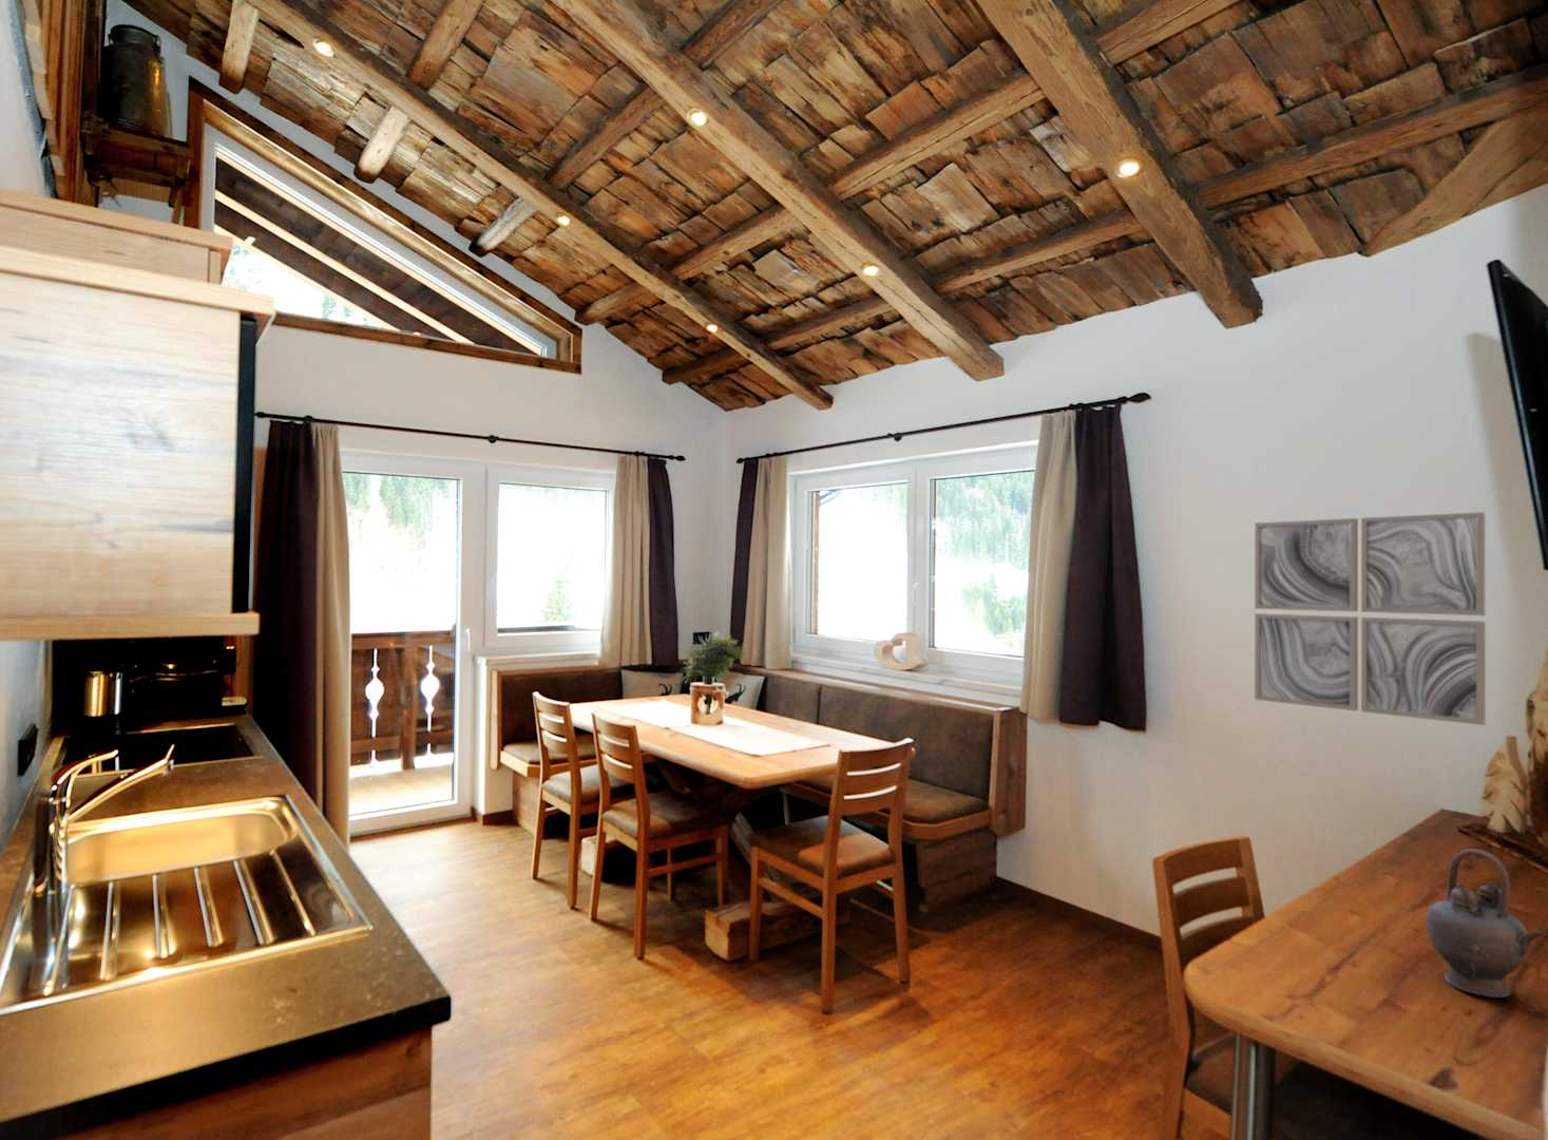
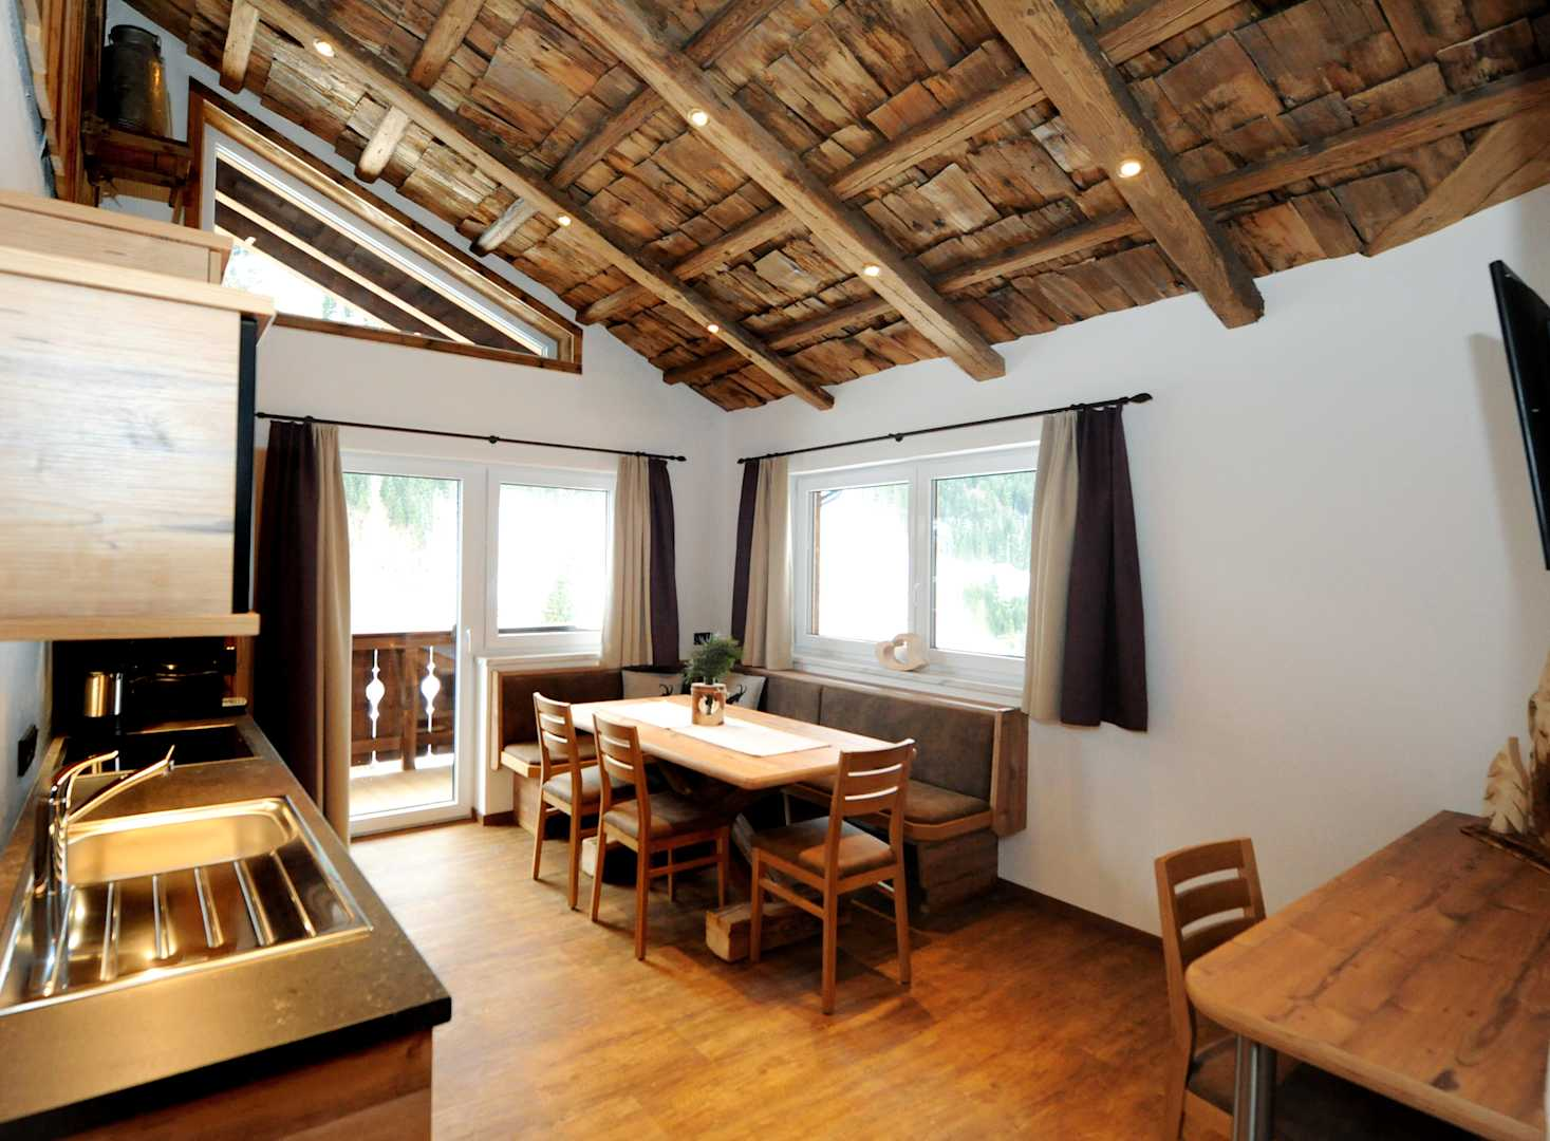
- teapot [1424,848,1547,998]
- wall art [1254,511,1487,726]
